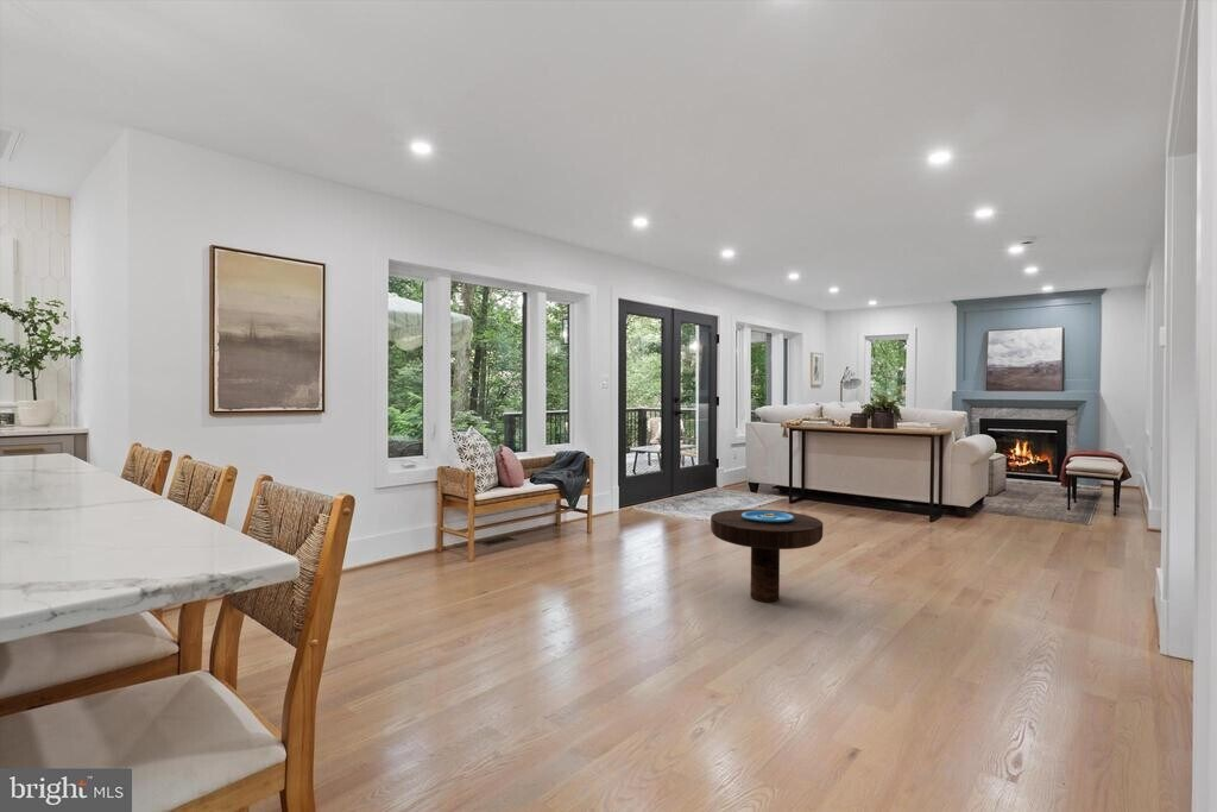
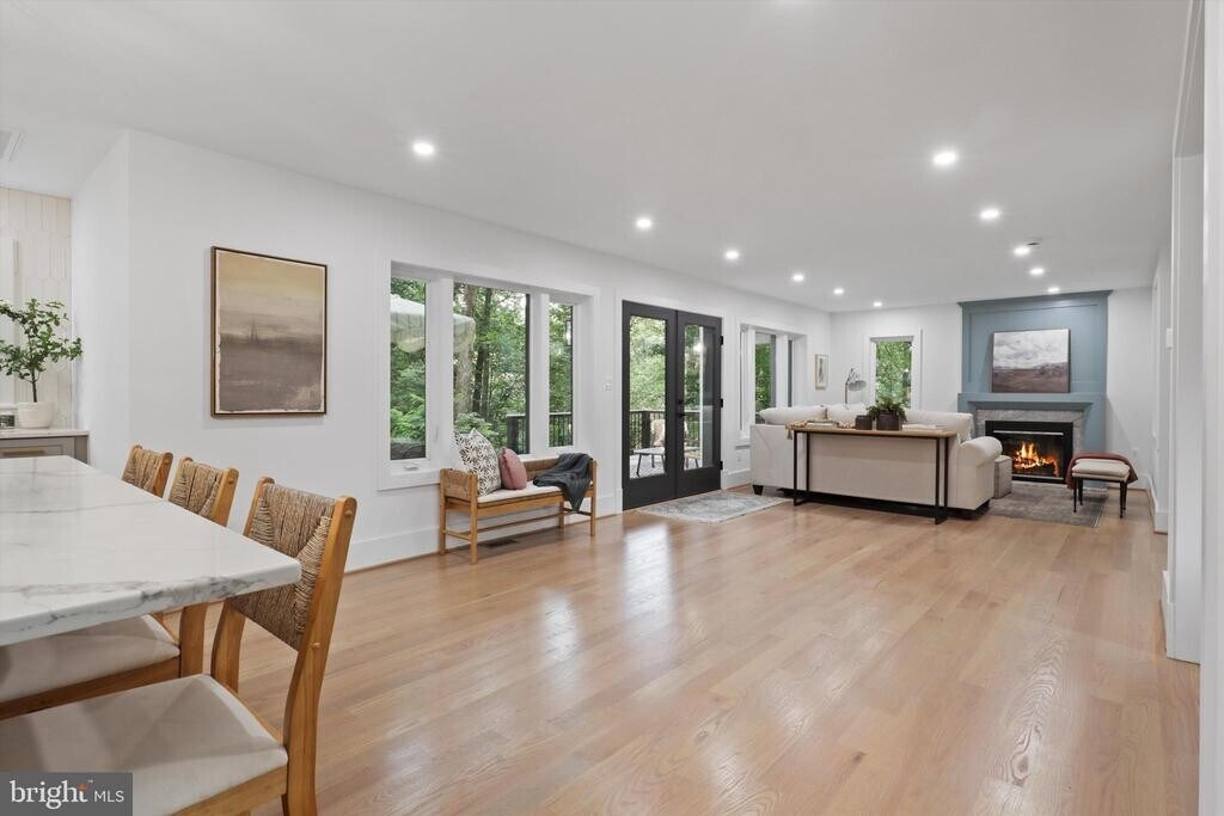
- side table [710,508,824,603]
